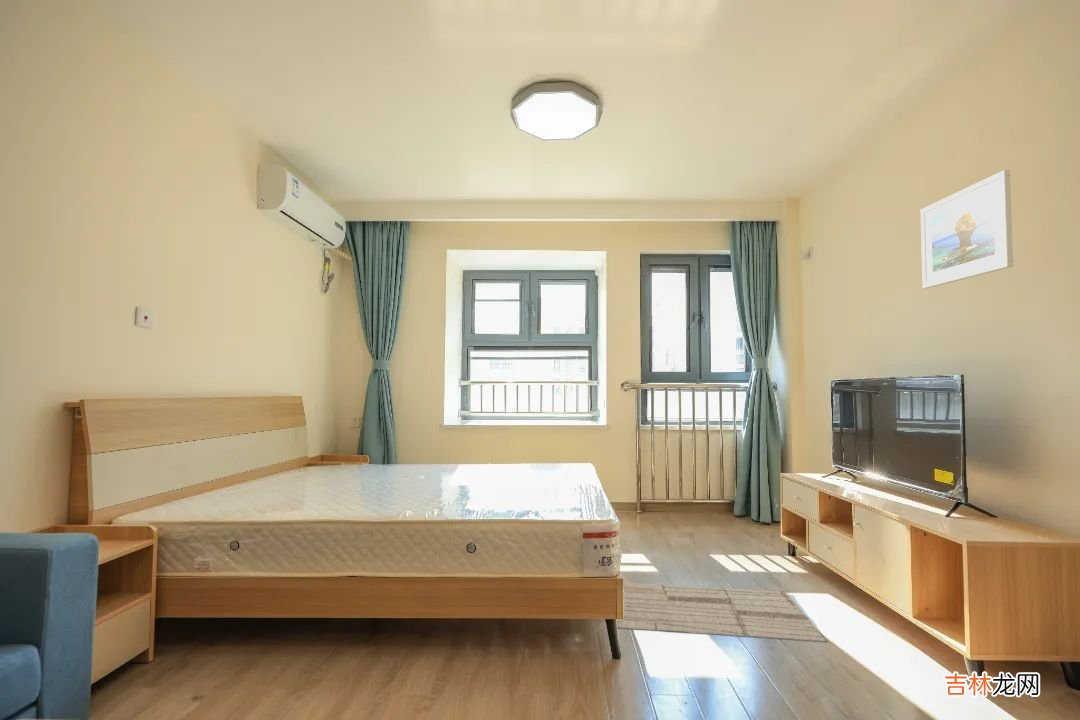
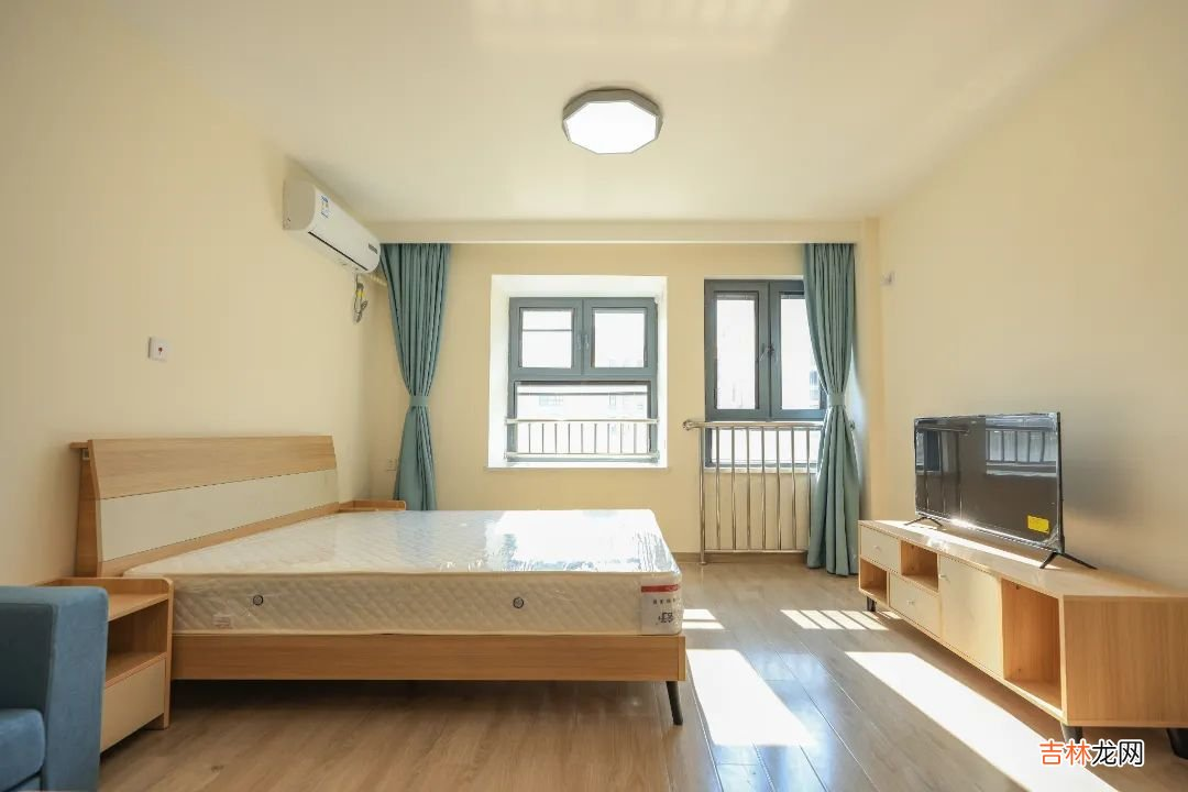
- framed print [920,169,1014,289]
- rug [604,582,828,643]
